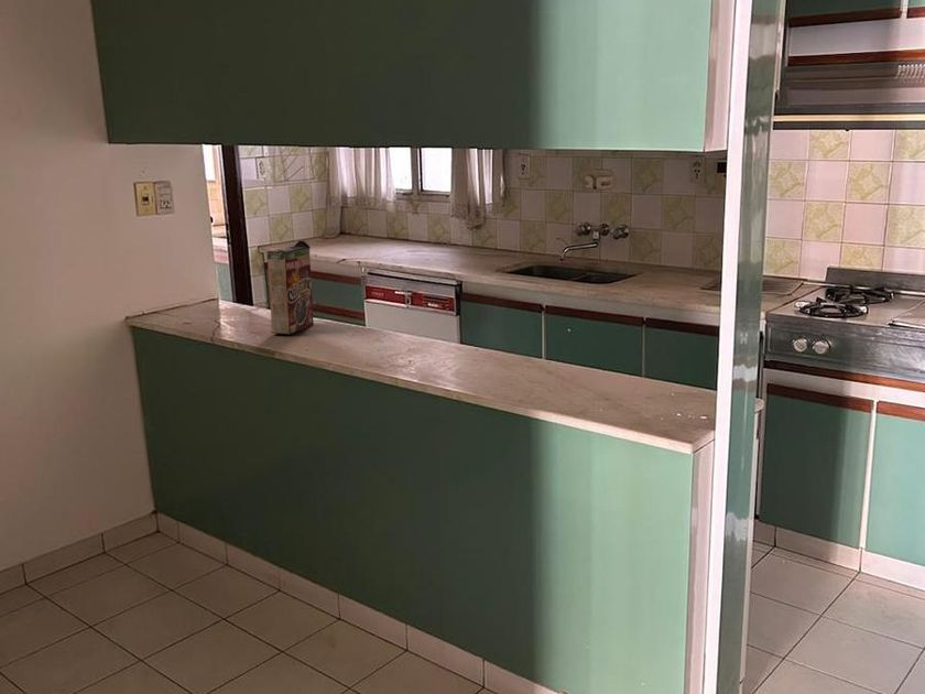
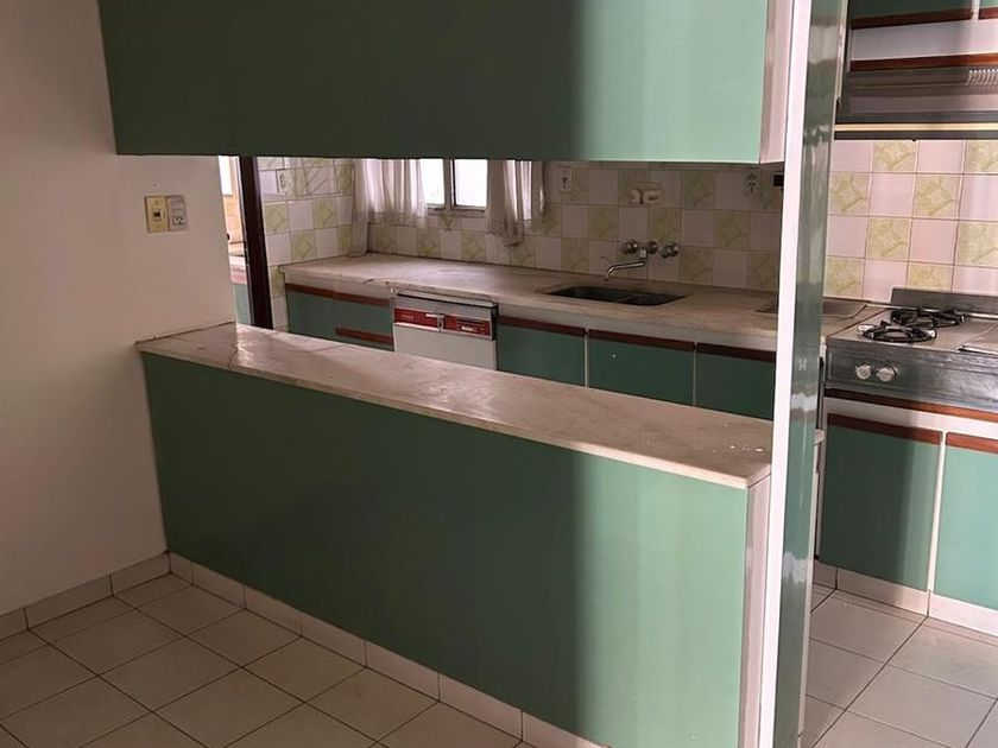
- cereal box [266,239,315,335]
